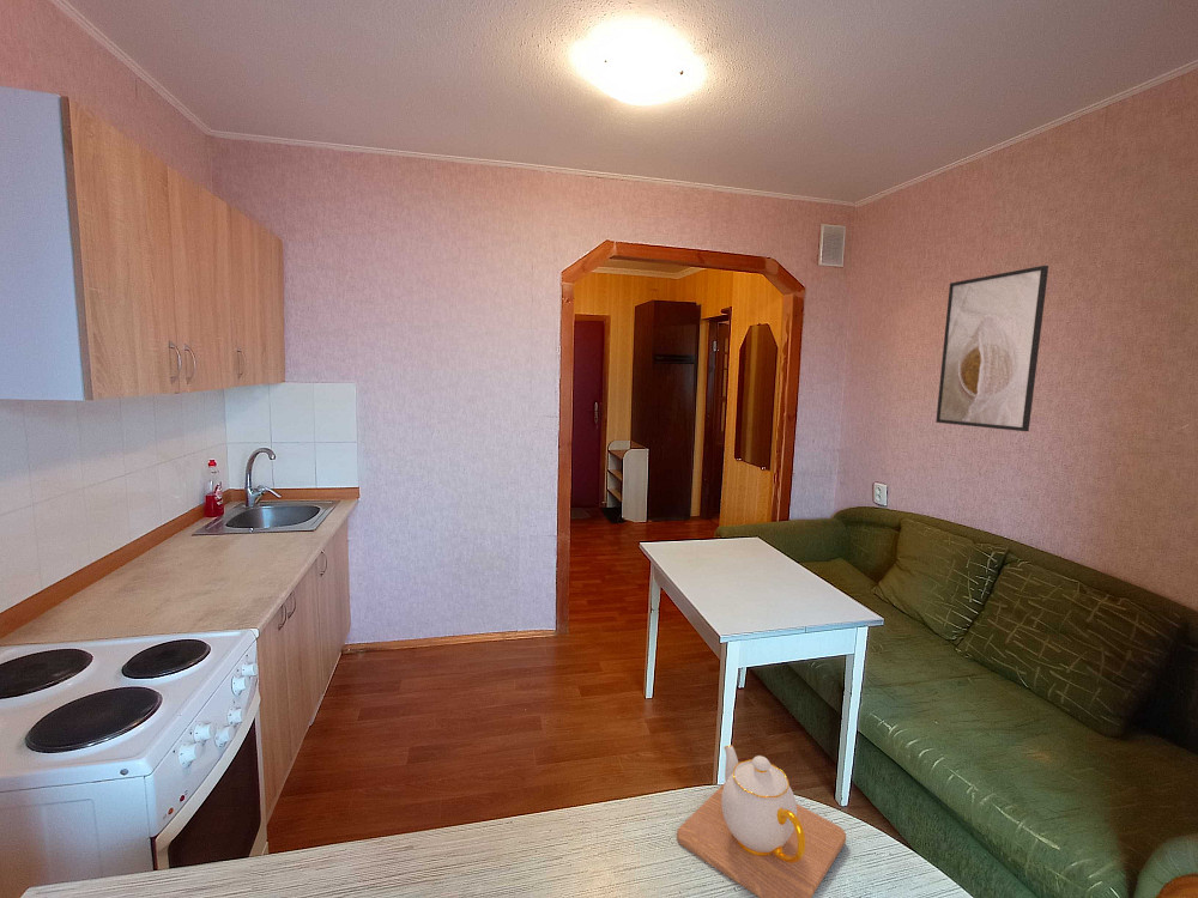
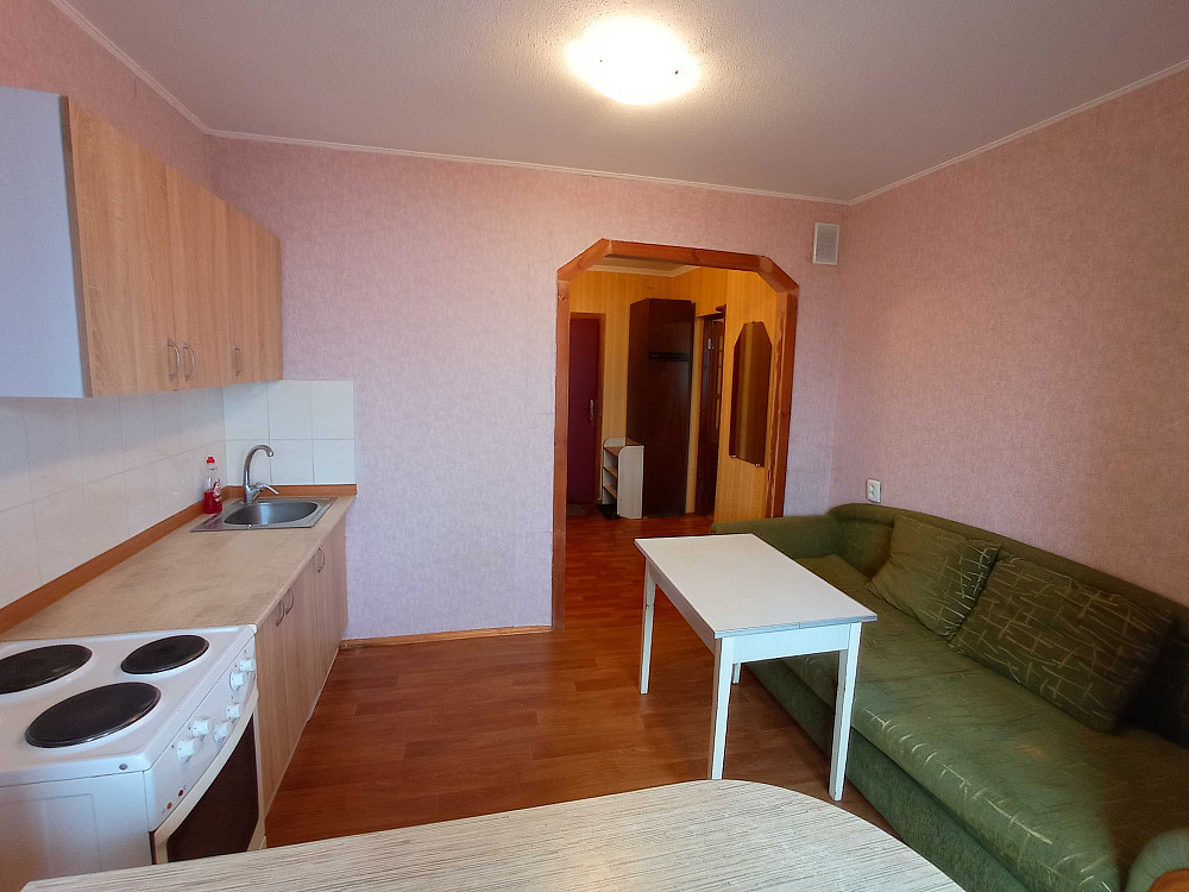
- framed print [934,265,1049,432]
- teapot [676,744,847,898]
